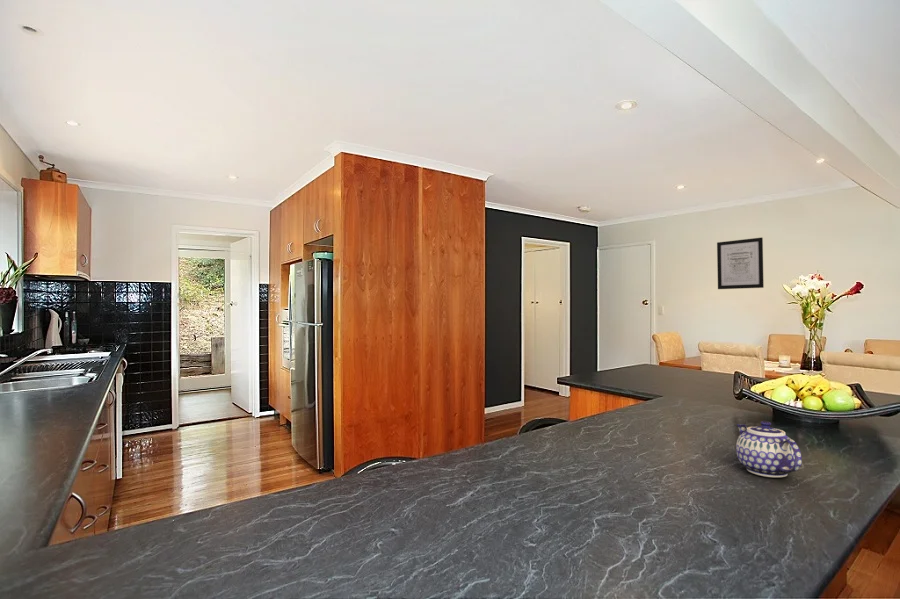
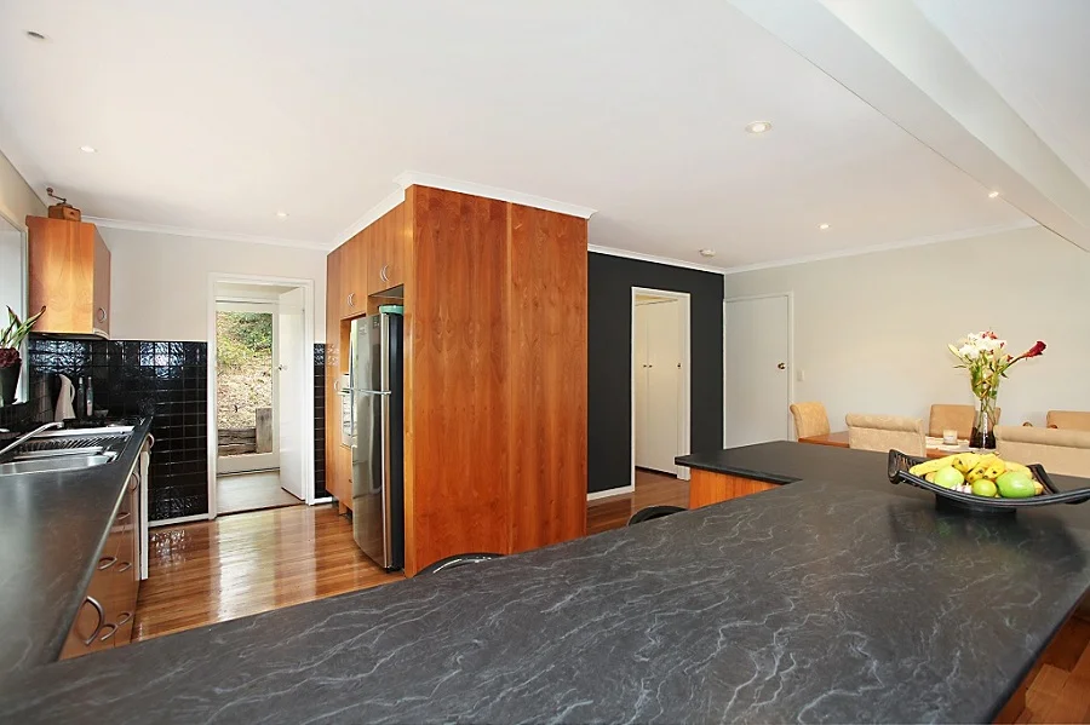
- wall art [716,236,765,290]
- teapot [735,420,803,478]
